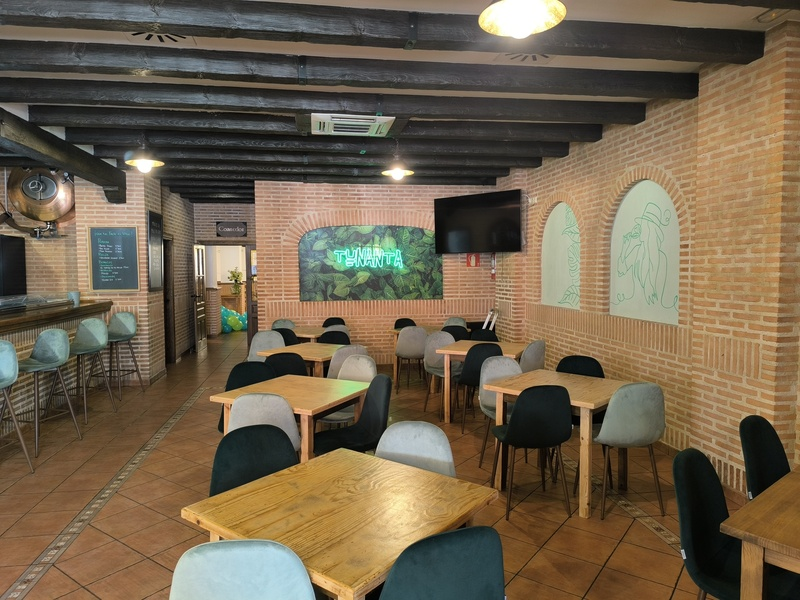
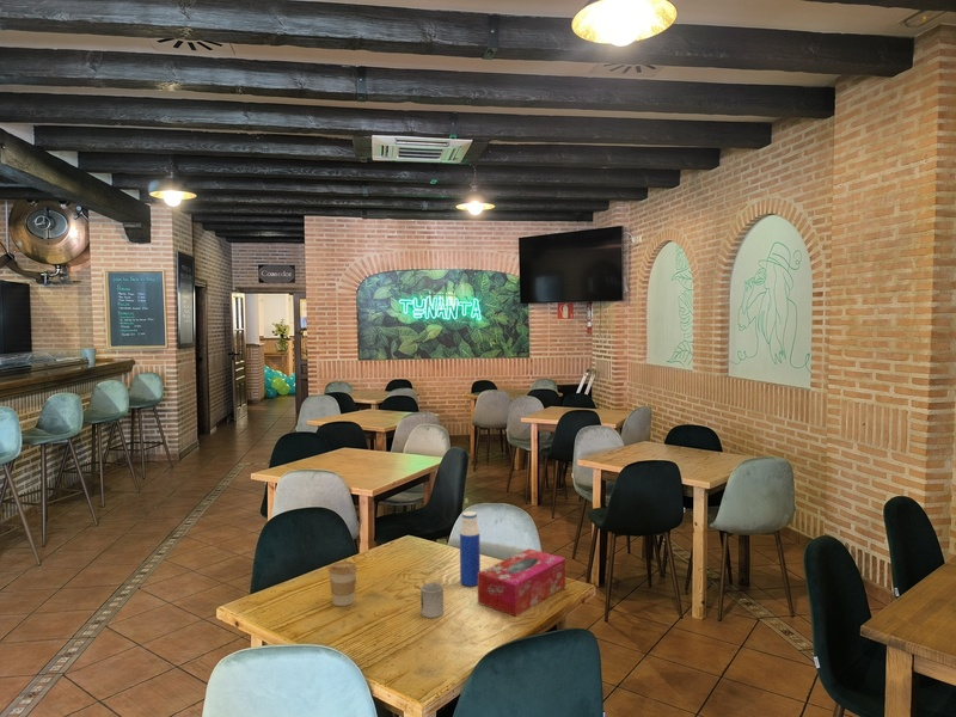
+ tissue box [477,547,566,618]
+ cup [419,582,445,619]
+ water bottle [459,510,482,588]
+ coffee cup [327,560,358,607]
